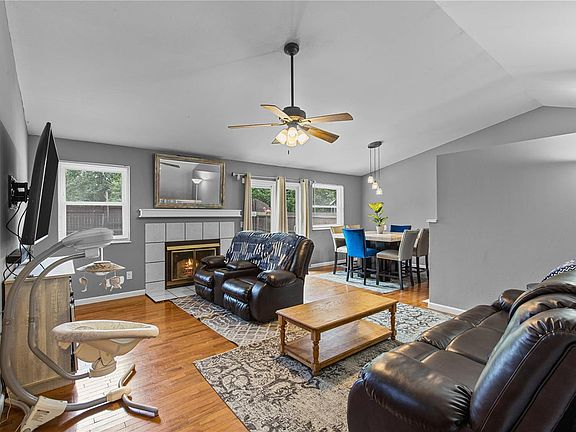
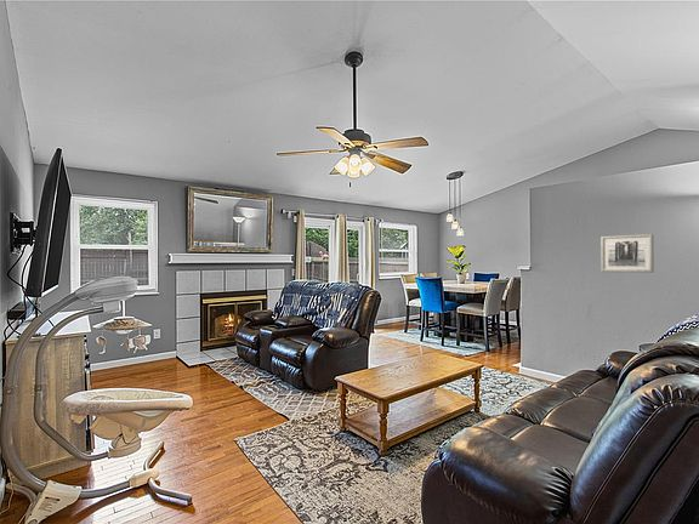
+ wall art [599,233,655,274]
